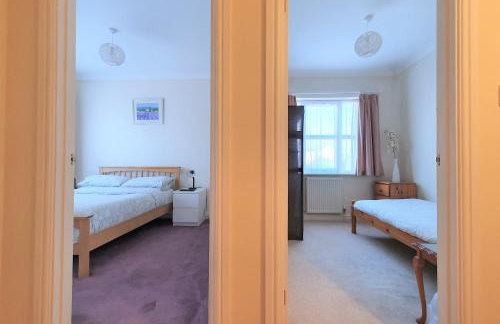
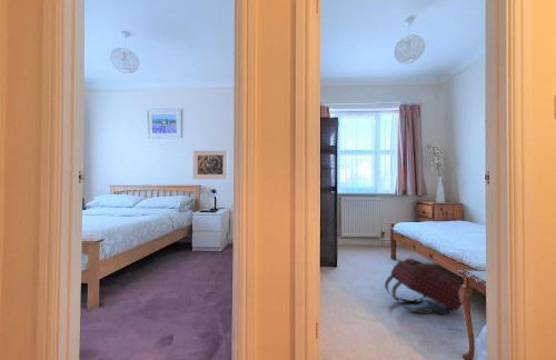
+ backpack [384,258,463,317]
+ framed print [192,149,229,180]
